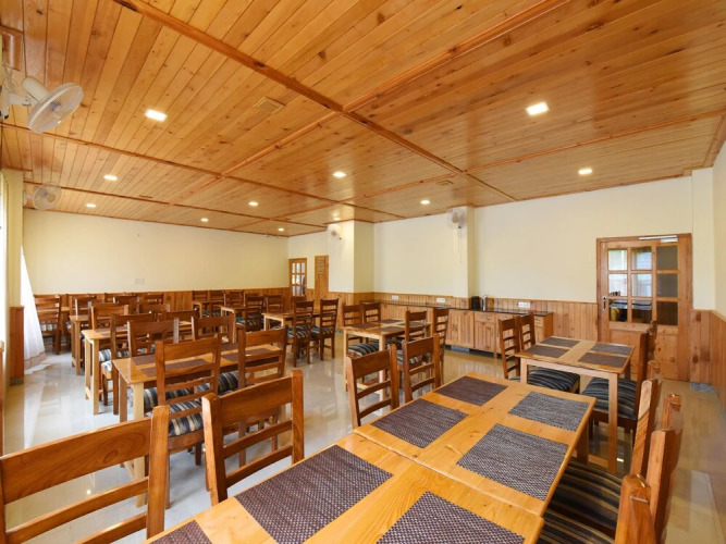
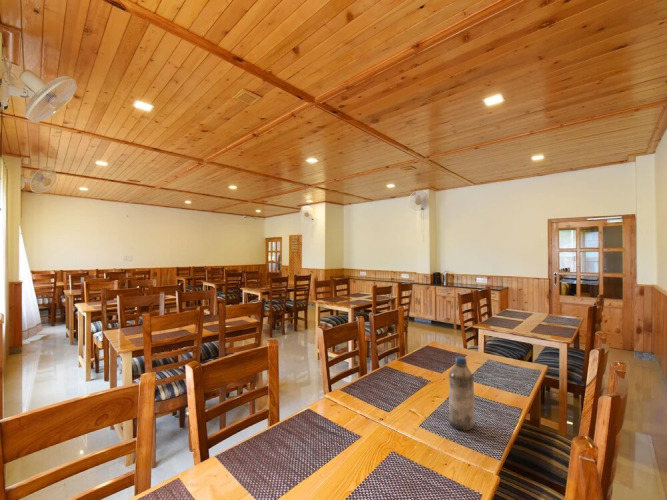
+ water bottle [448,356,475,431]
